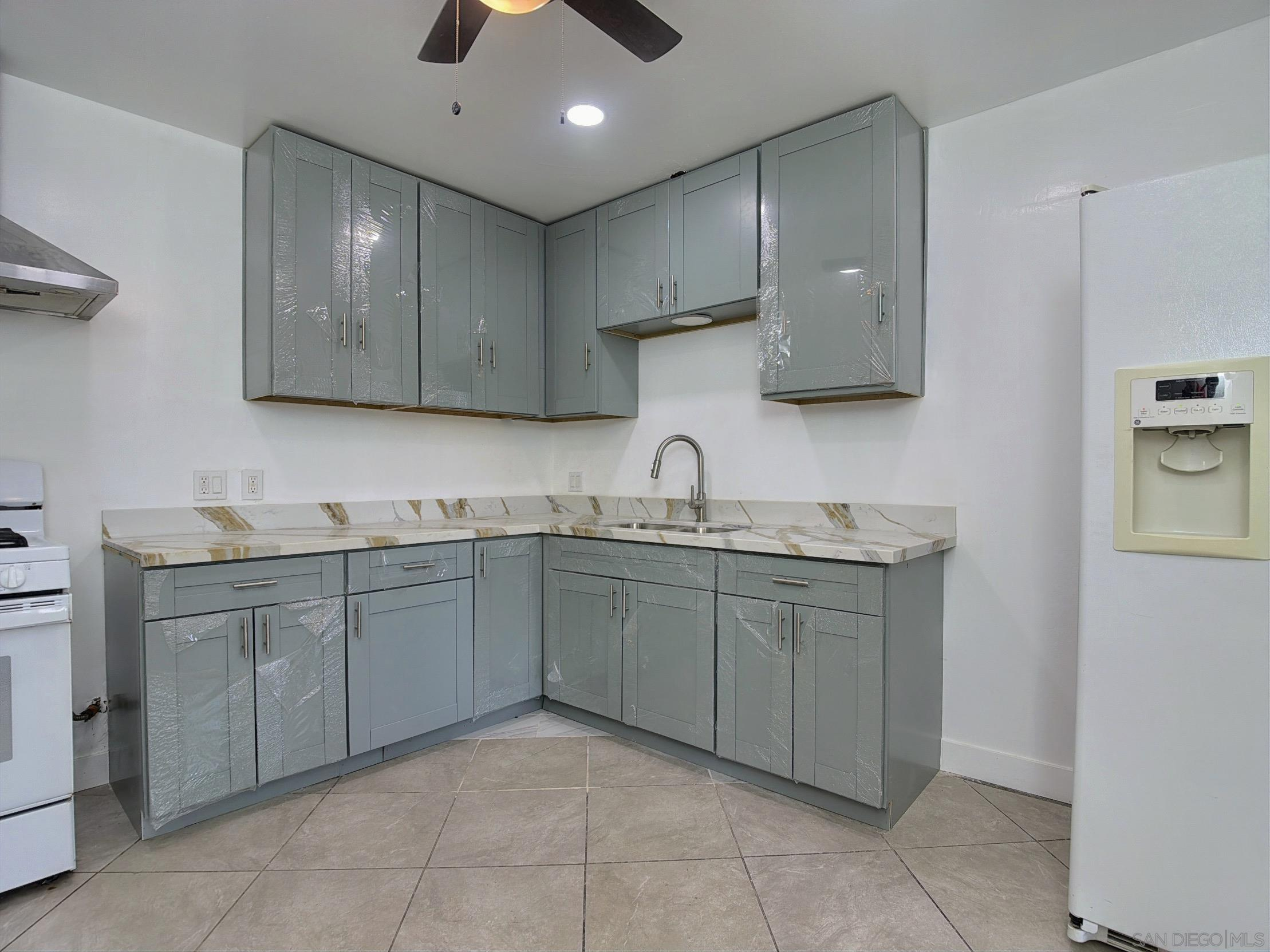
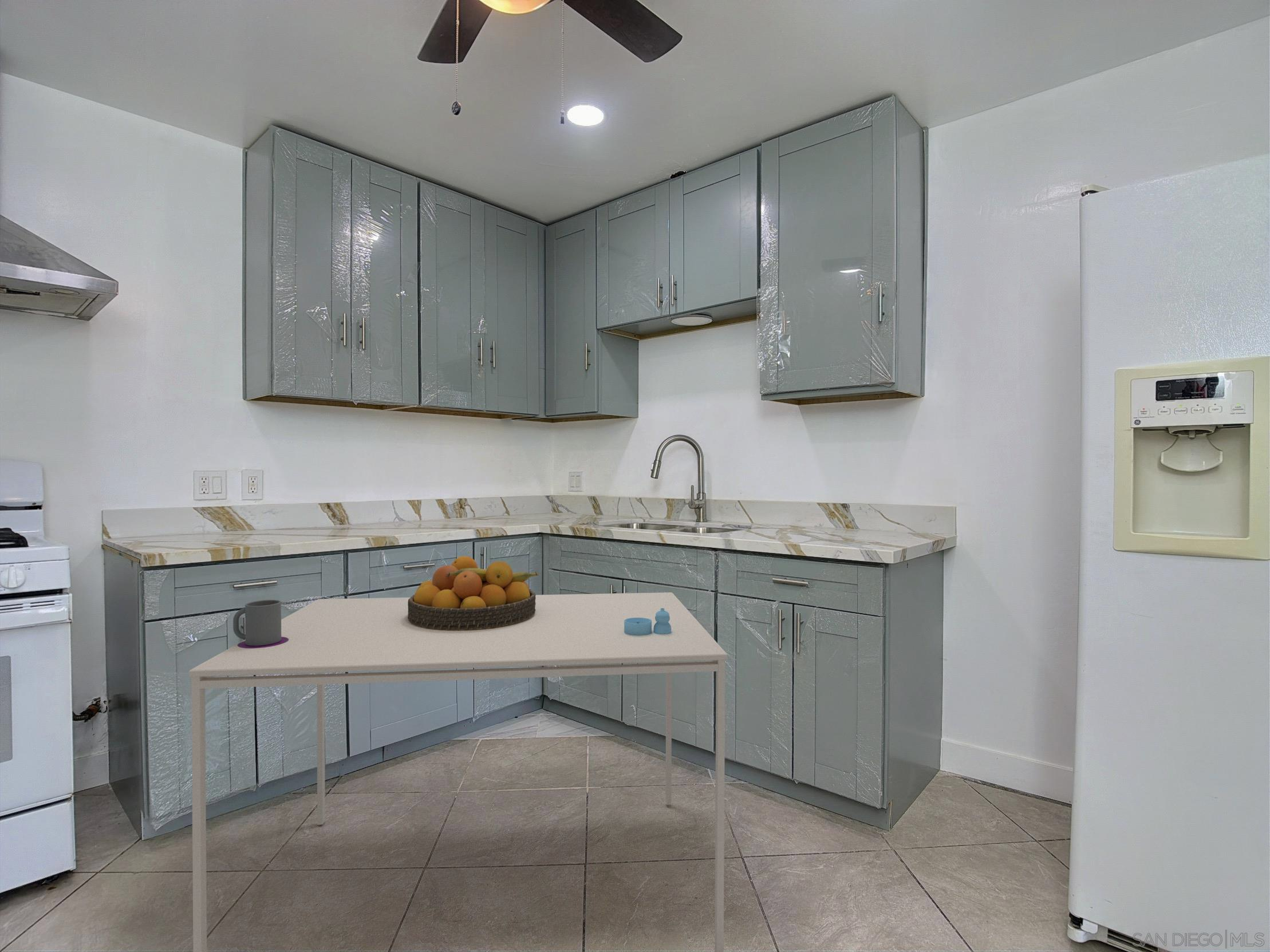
+ mug [232,599,288,649]
+ salt and pepper shaker set [624,608,671,635]
+ fruit bowl [408,556,539,630]
+ dining table [188,592,728,952]
